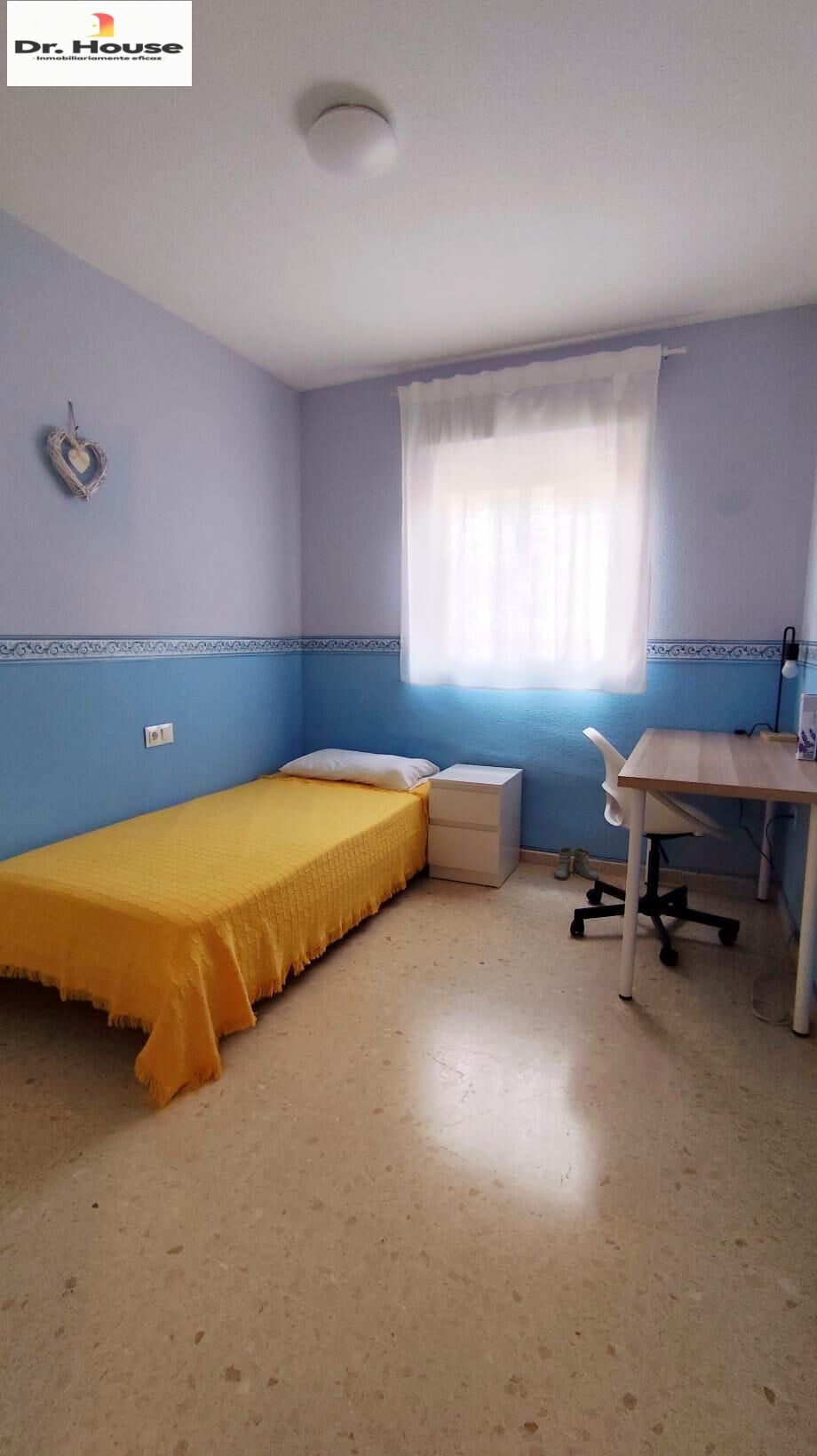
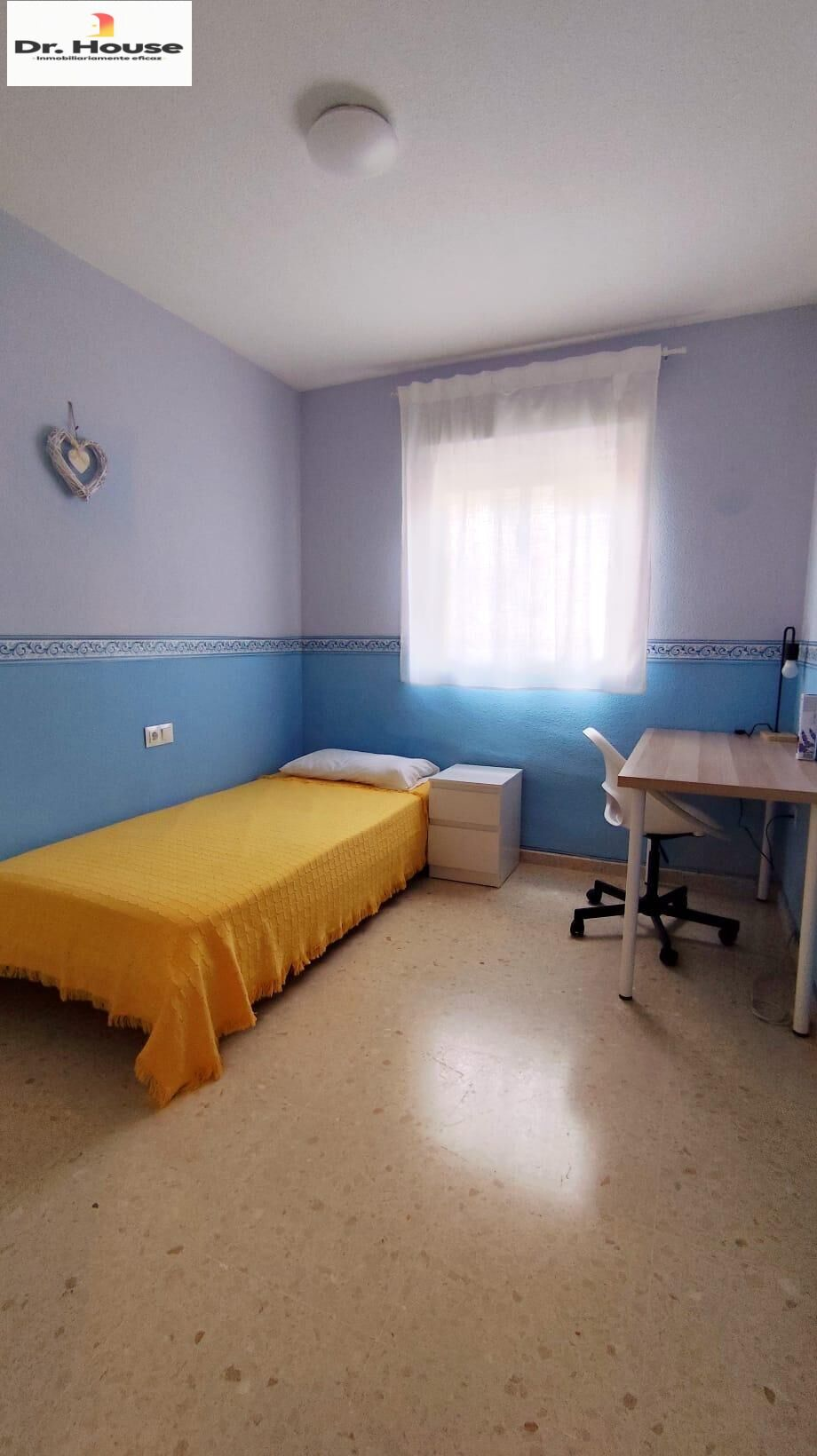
- boots [551,846,599,881]
